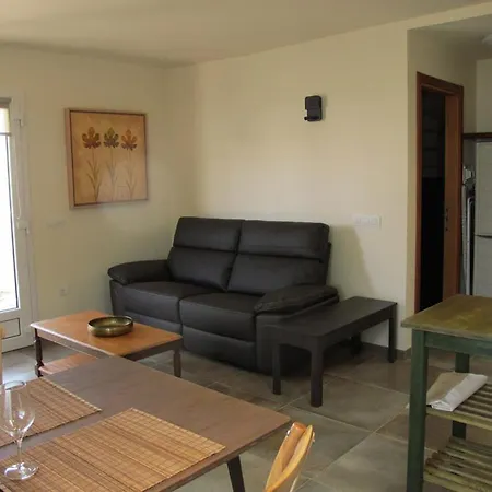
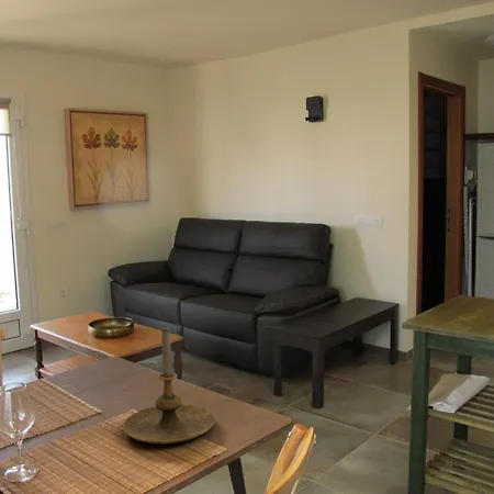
+ candle holder [122,326,216,445]
